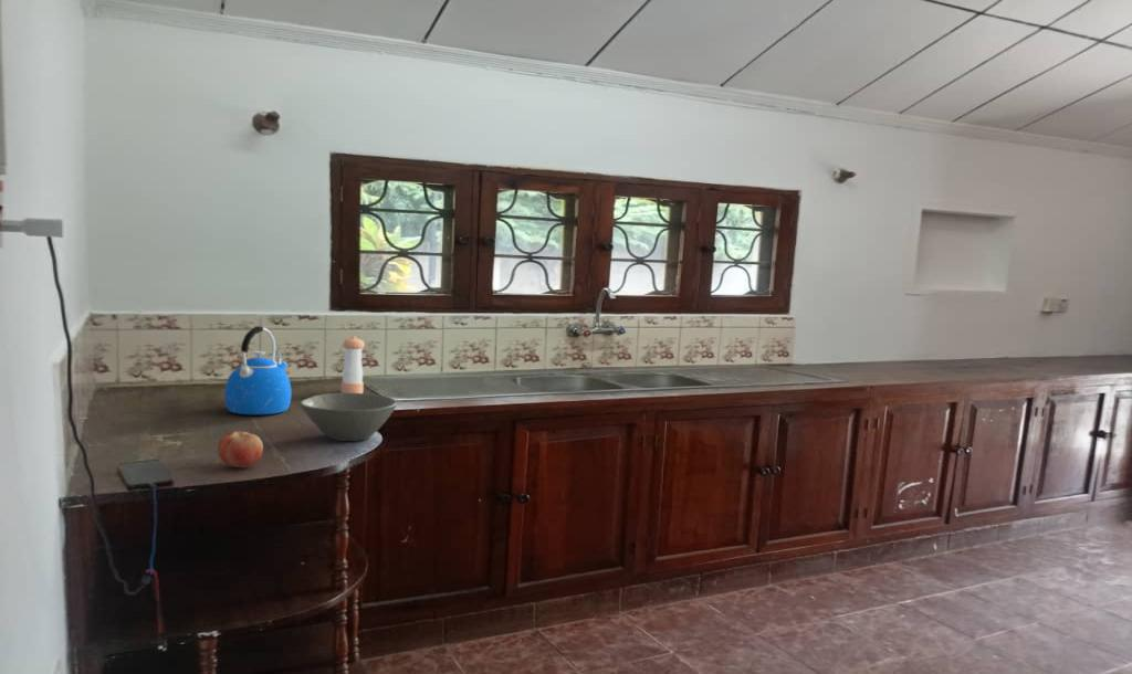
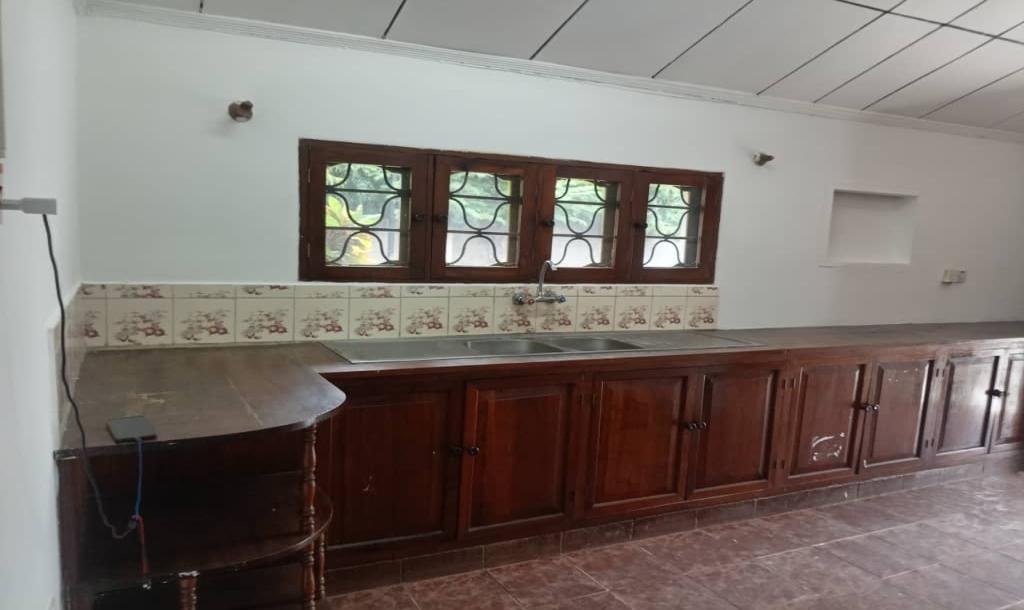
- fruit [217,430,264,468]
- pepper shaker [339,335,366,393]
- bowl [298,392,398,442]
- kettle [223,325,292,415]
